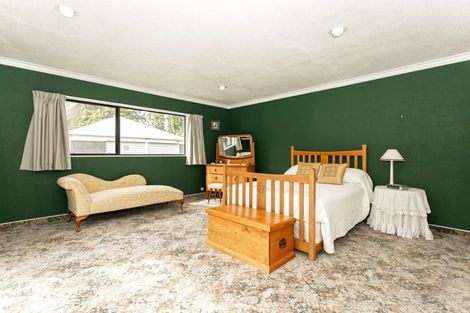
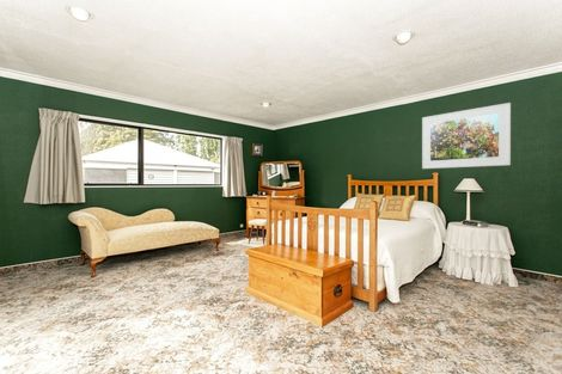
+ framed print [421,102,512,170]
